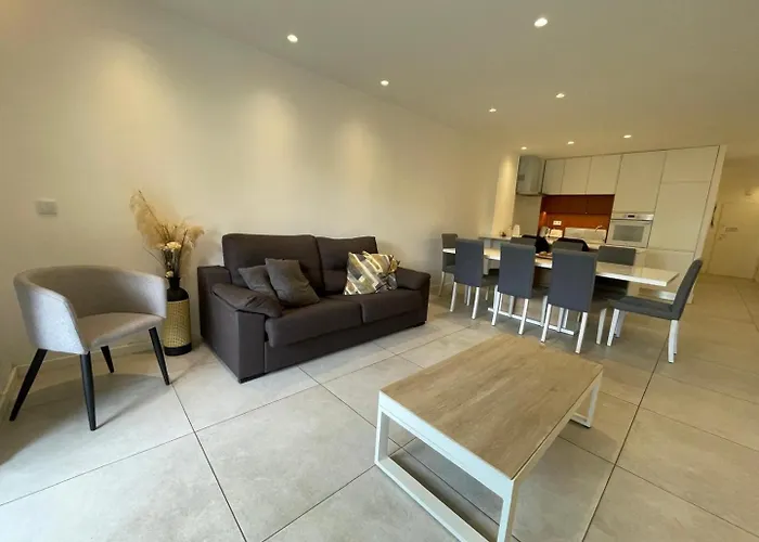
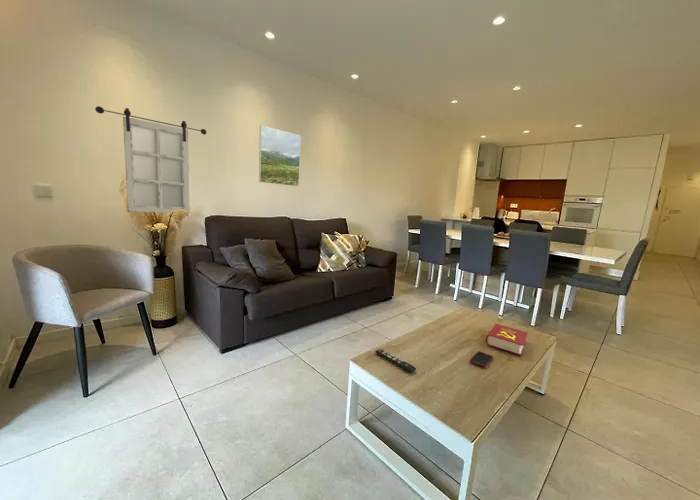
+ remote control [374,348,417,374]
+ home mirror [94,105,208,214]
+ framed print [258,124,302,188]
+ cell phone [469,350,494,368]
+ book [485,323,529,357]
